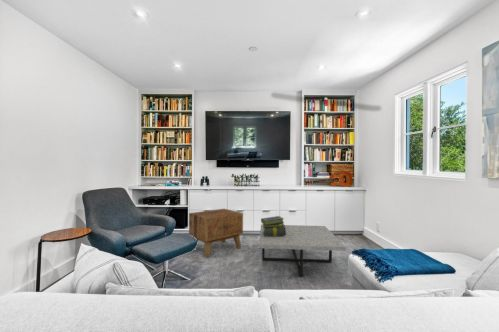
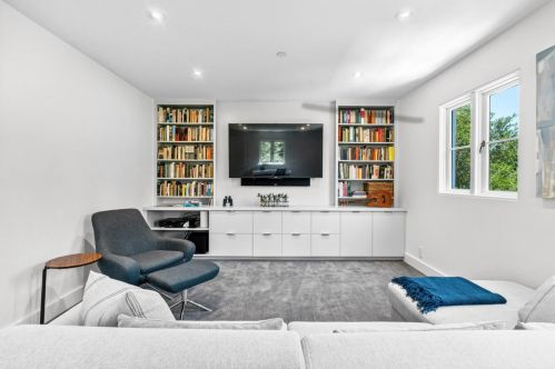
- side table [188,208,244,259]
- stack of books [260,215,286,236]
- coffee table [258,223,347,278]
